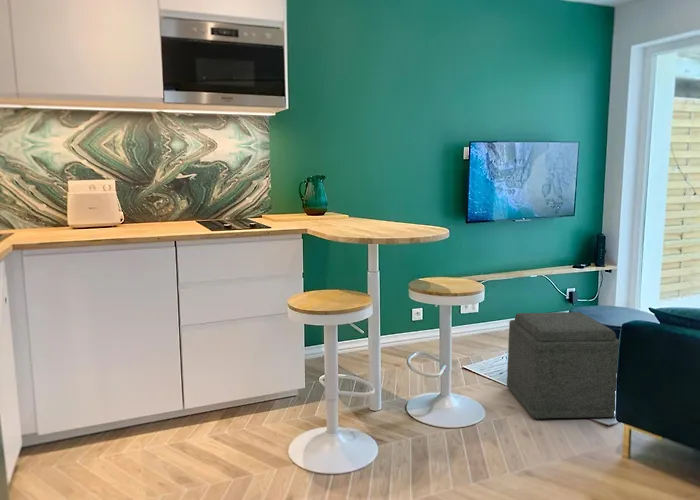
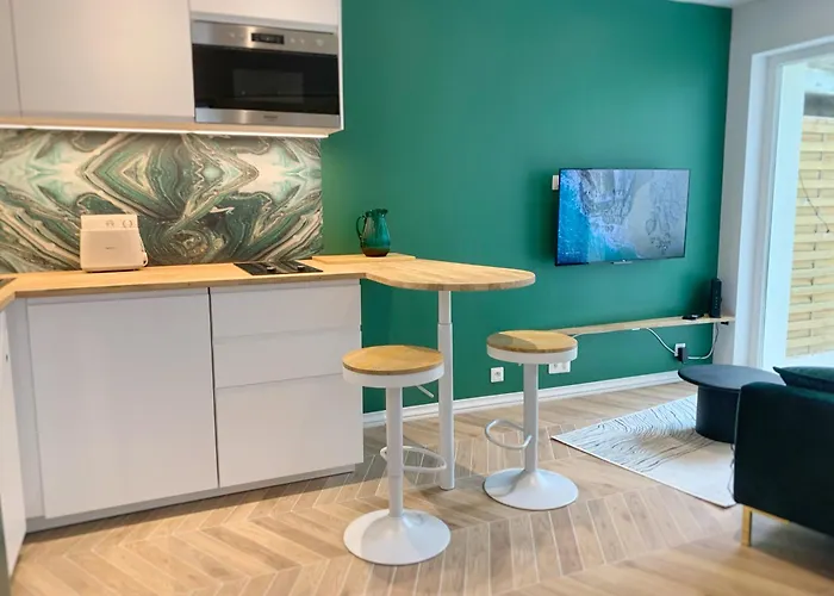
- ottoman [506,311,620,420]
